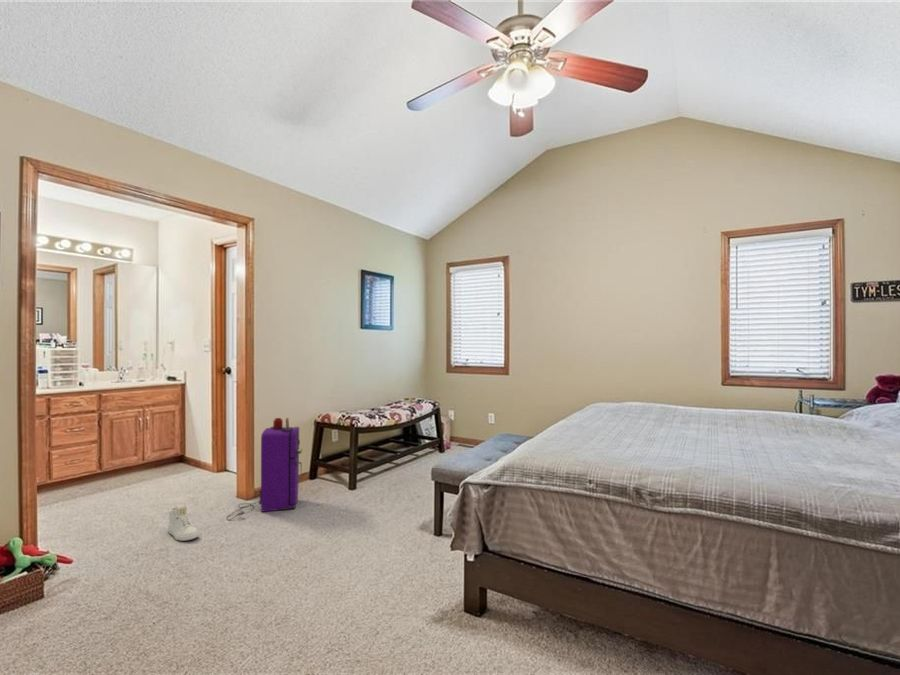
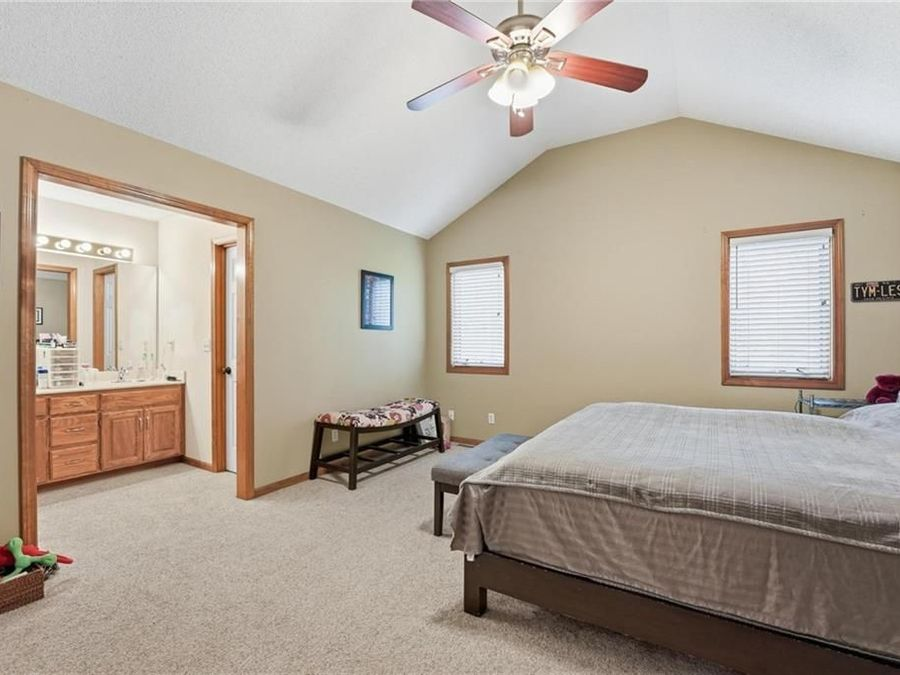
- air purifier [225,417,303,521]
- sneaker [167,505,200,541]
